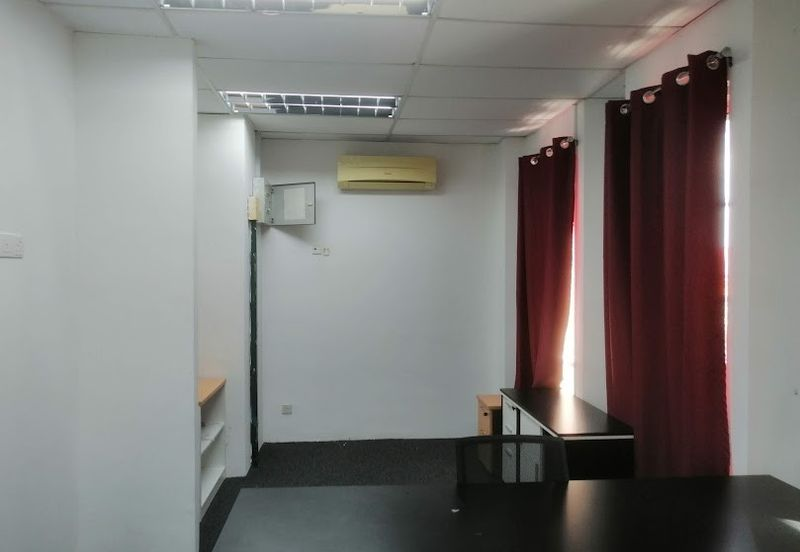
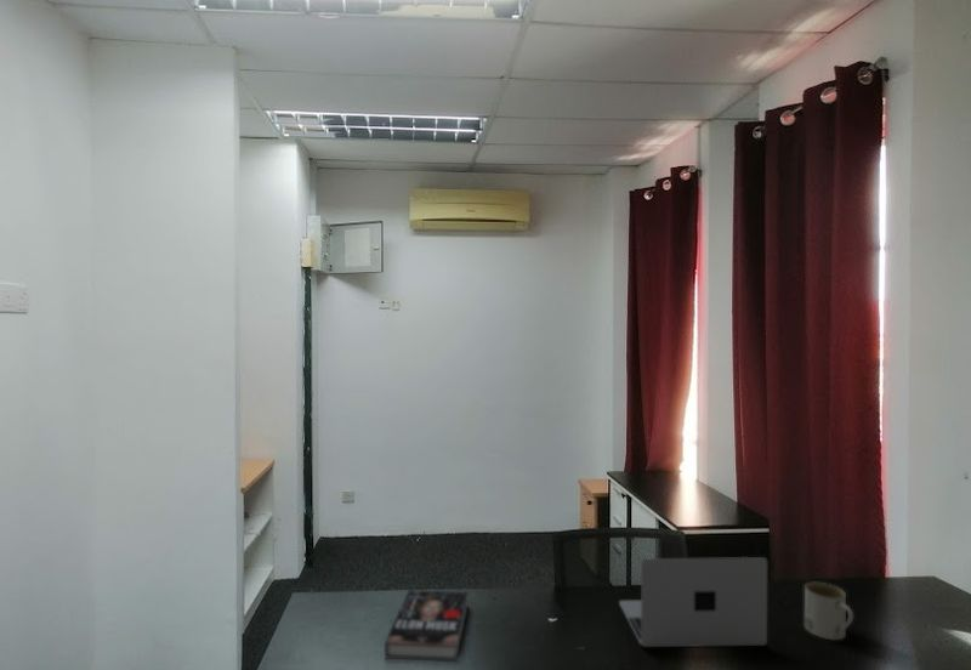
+ book [384,589,470,663]
+ mug [804,581,854,641]
+ laptop [618,556,768,648]
